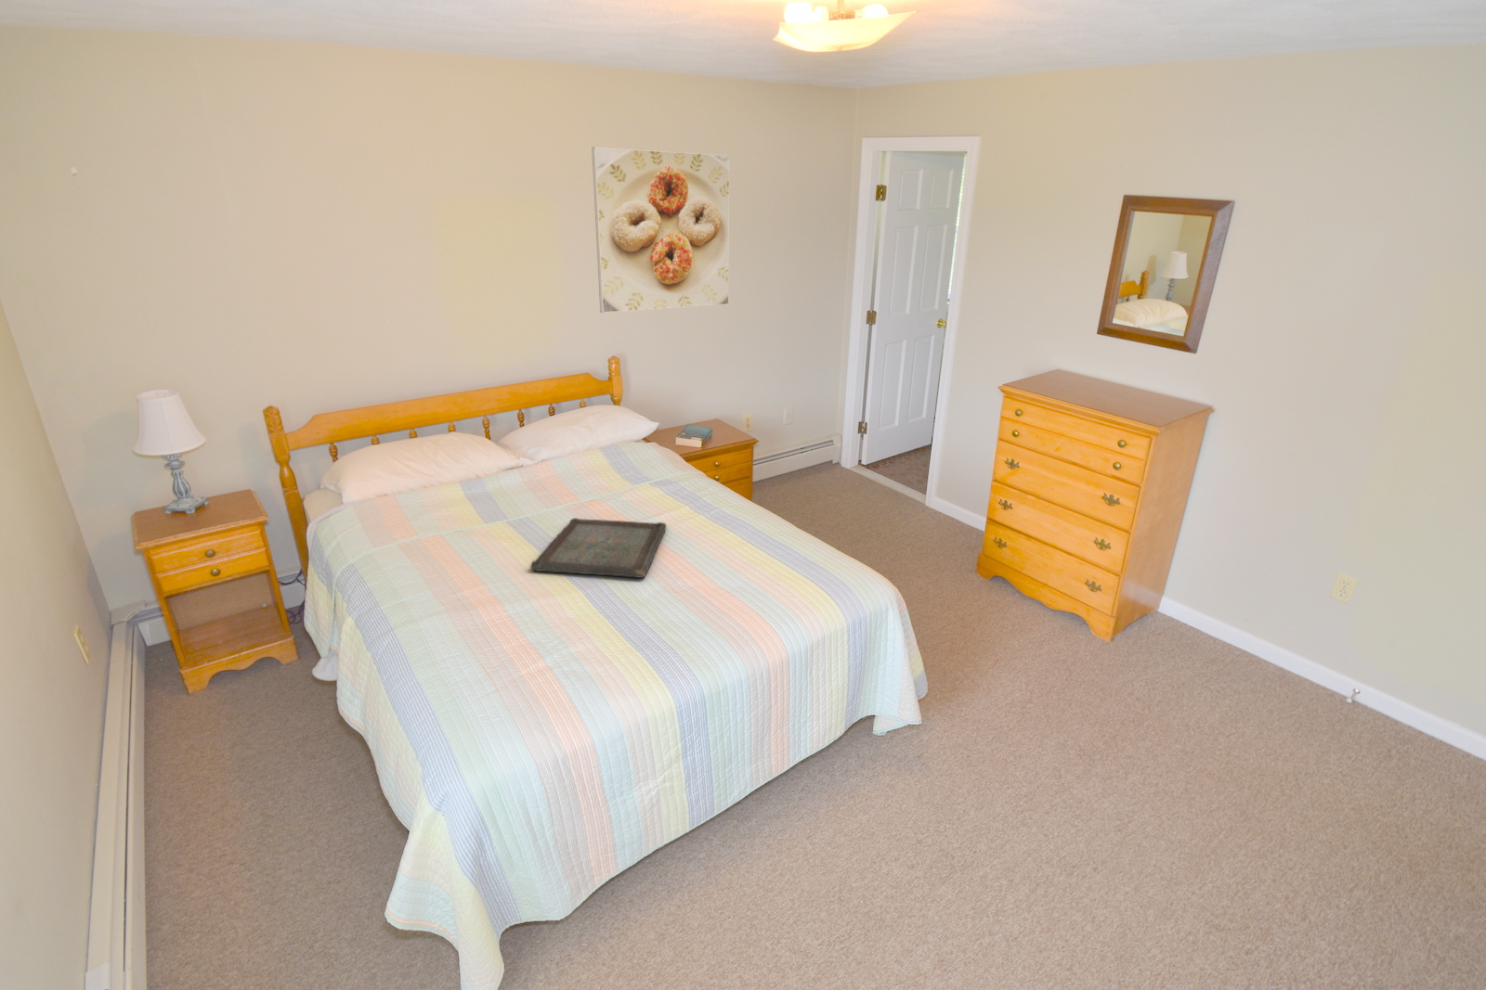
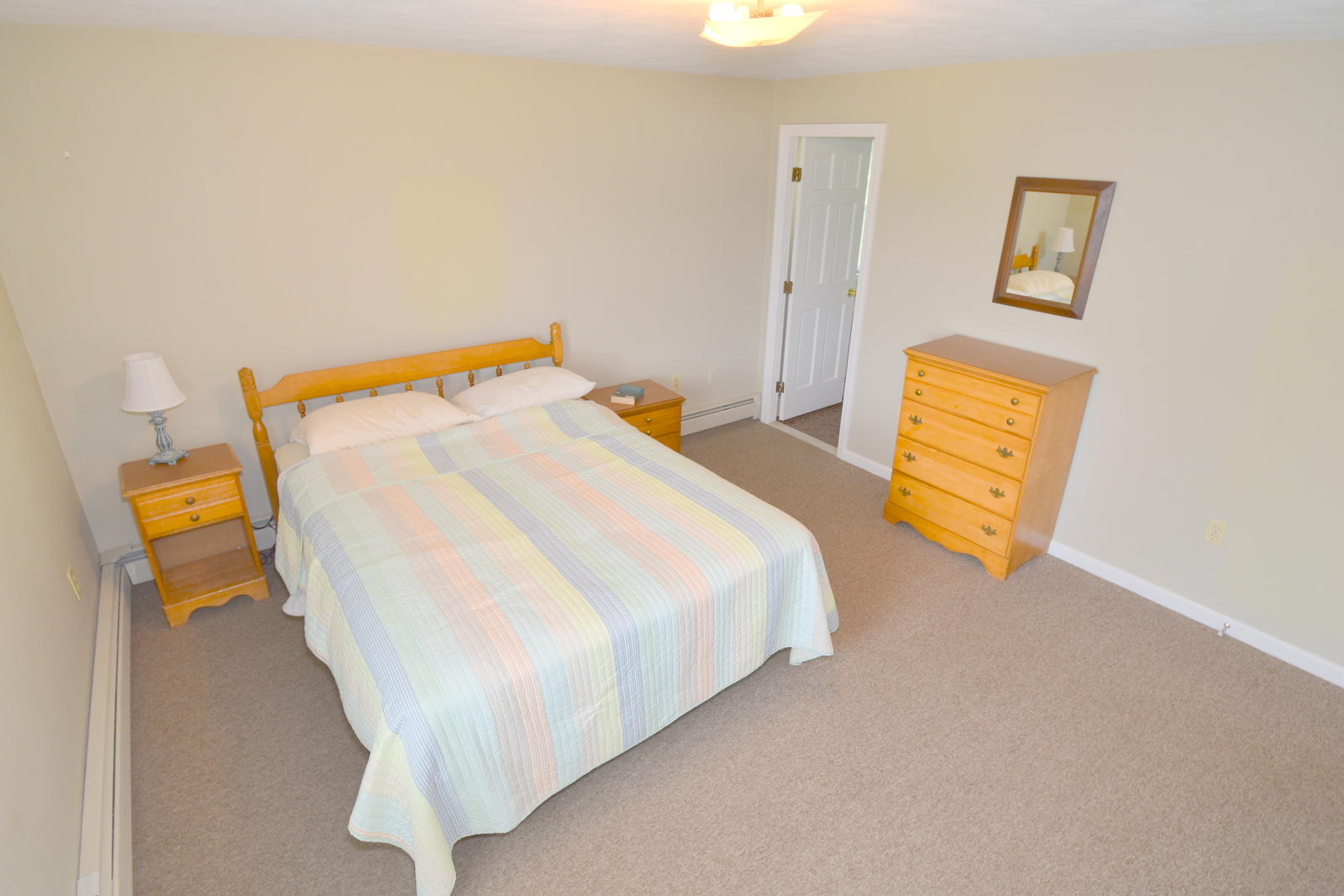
- serving tray [530,517,668,579]
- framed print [590,146,731,314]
